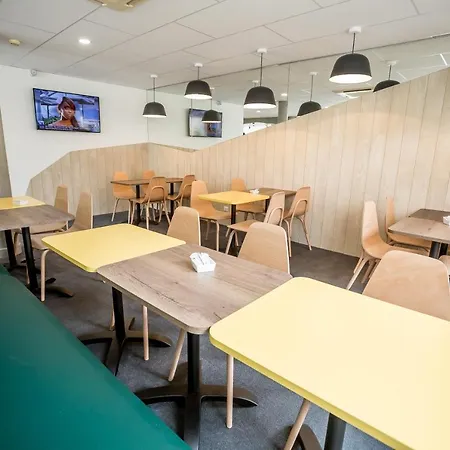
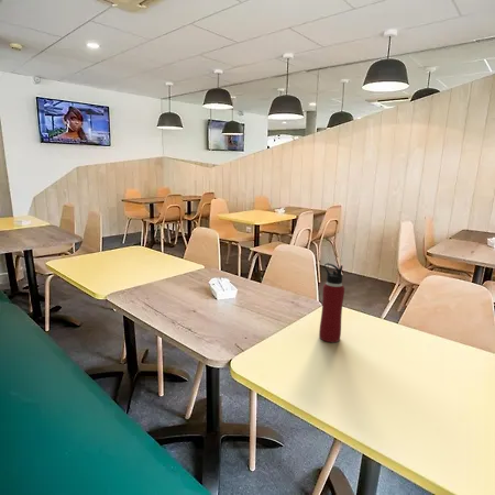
+ water bottle [318,262,345,343]
